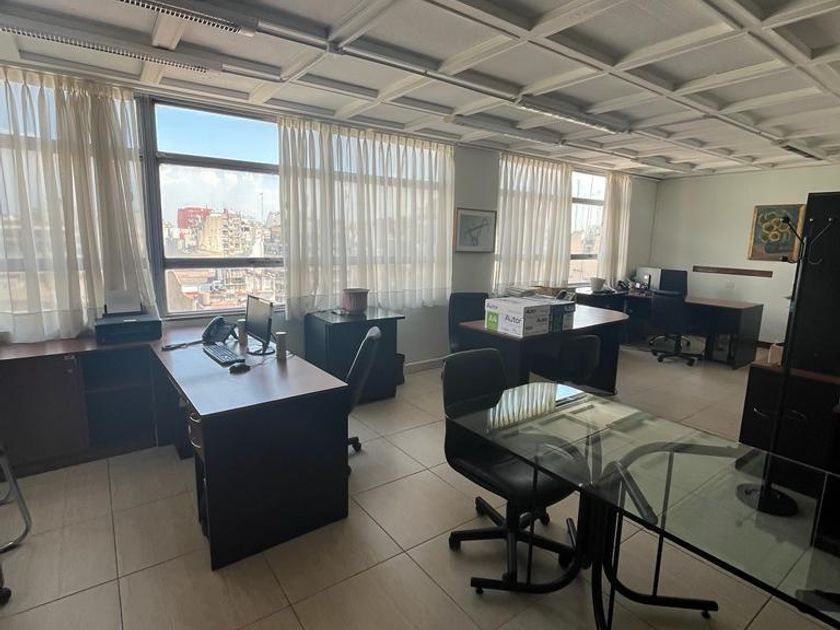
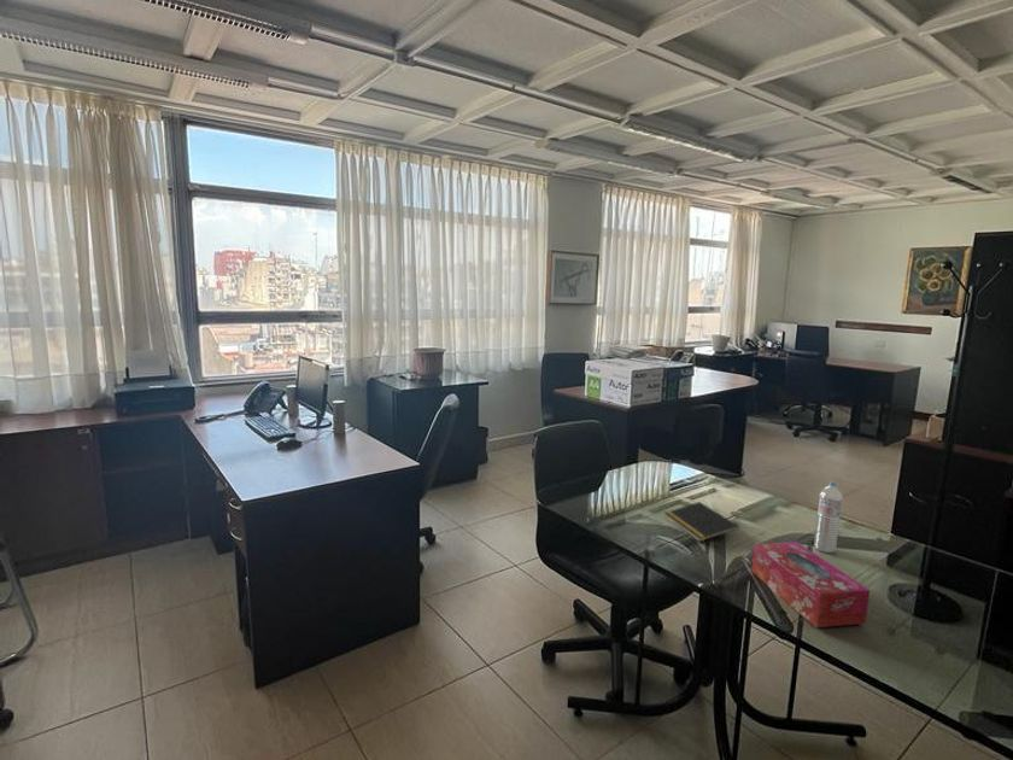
+ notepad [663,501,739,543]
+ tissue box [750,540,871,629]
+ water bottle [813,480,844,554]
